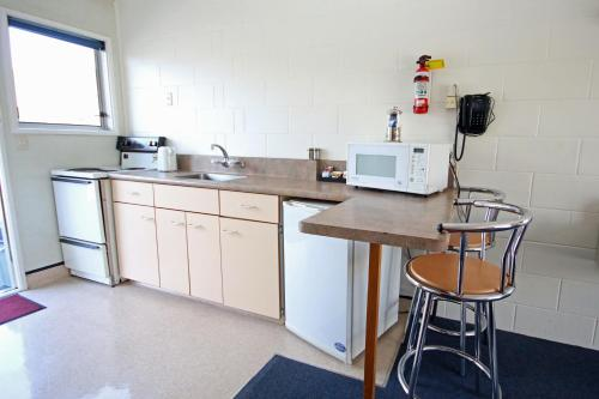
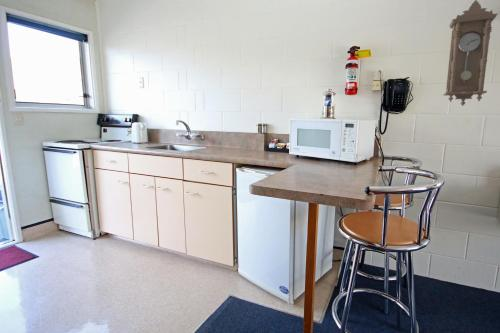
+ pendulum clock [442,0,499,107]
